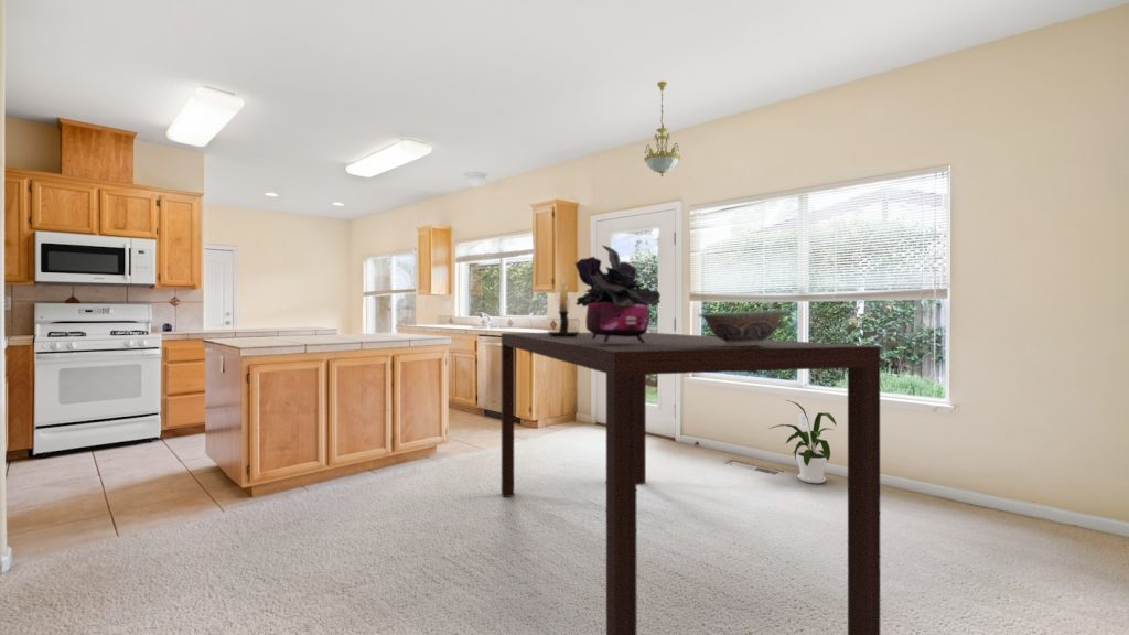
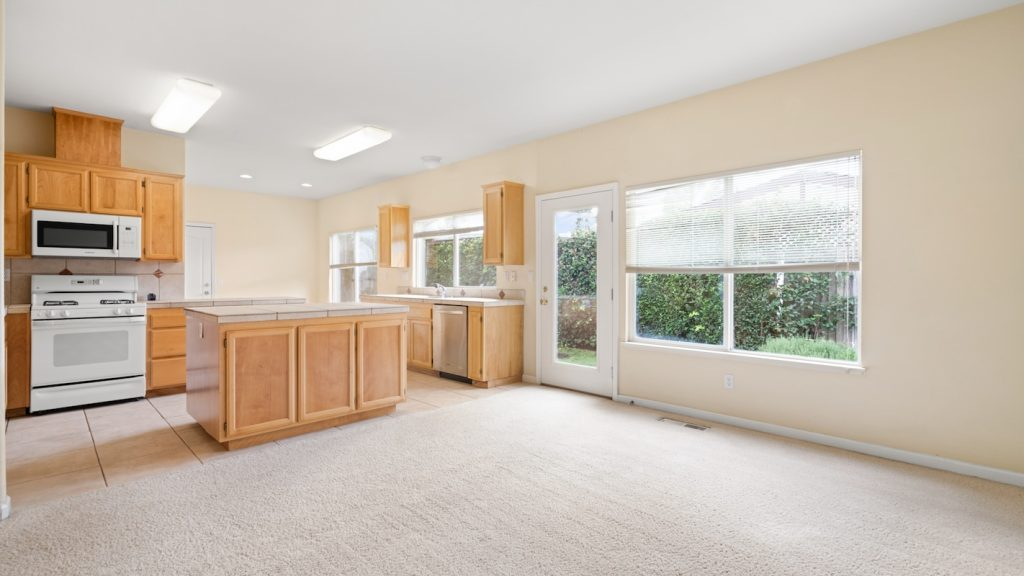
- chandelier [643,80,681,177]
- dining table [501,332,881,635]
- candle holder [547,277,580,337]
- decorative bowl [697,309,789,346]
- house plant [767,399,837,484]
- potted plant [574,245,662,343]
